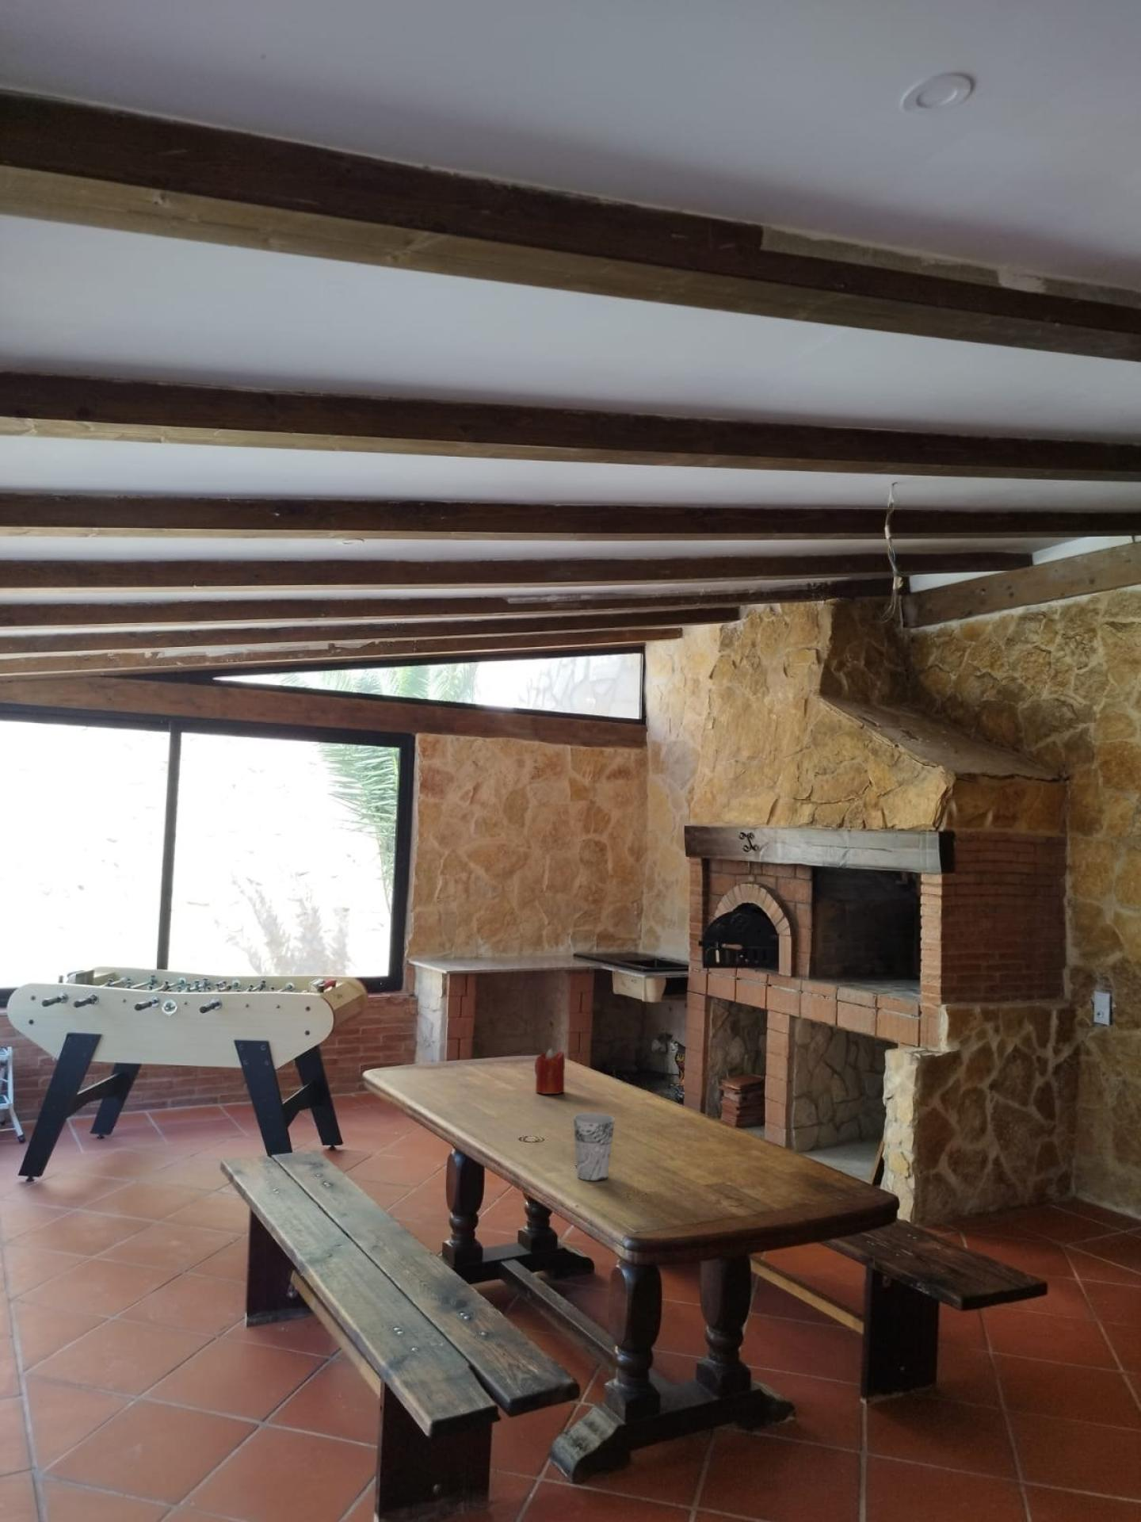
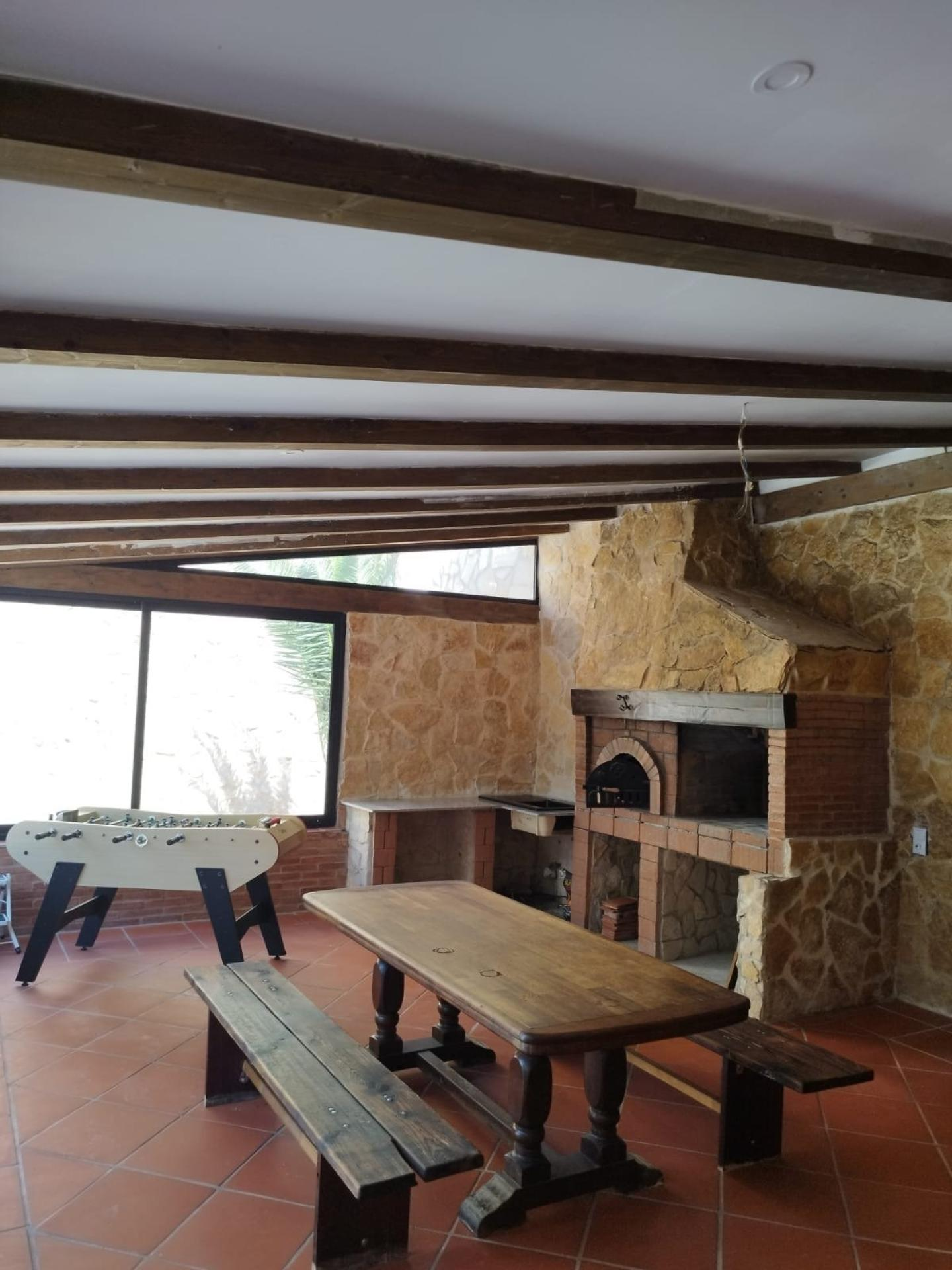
- cup [573,1112,616,1182]
- candle [535,1047,566,1094]
